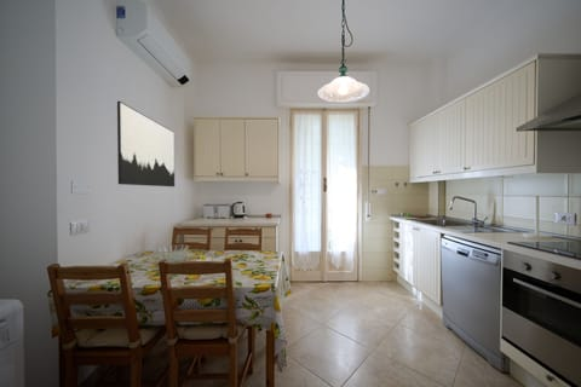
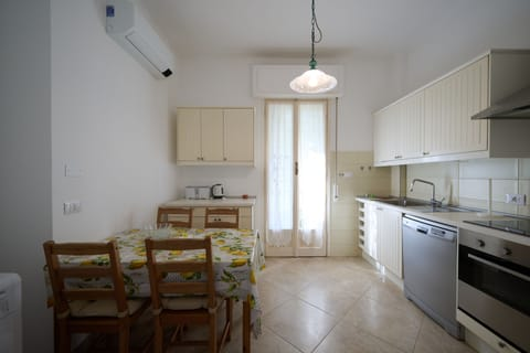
- wall art [116,100,176,187]
